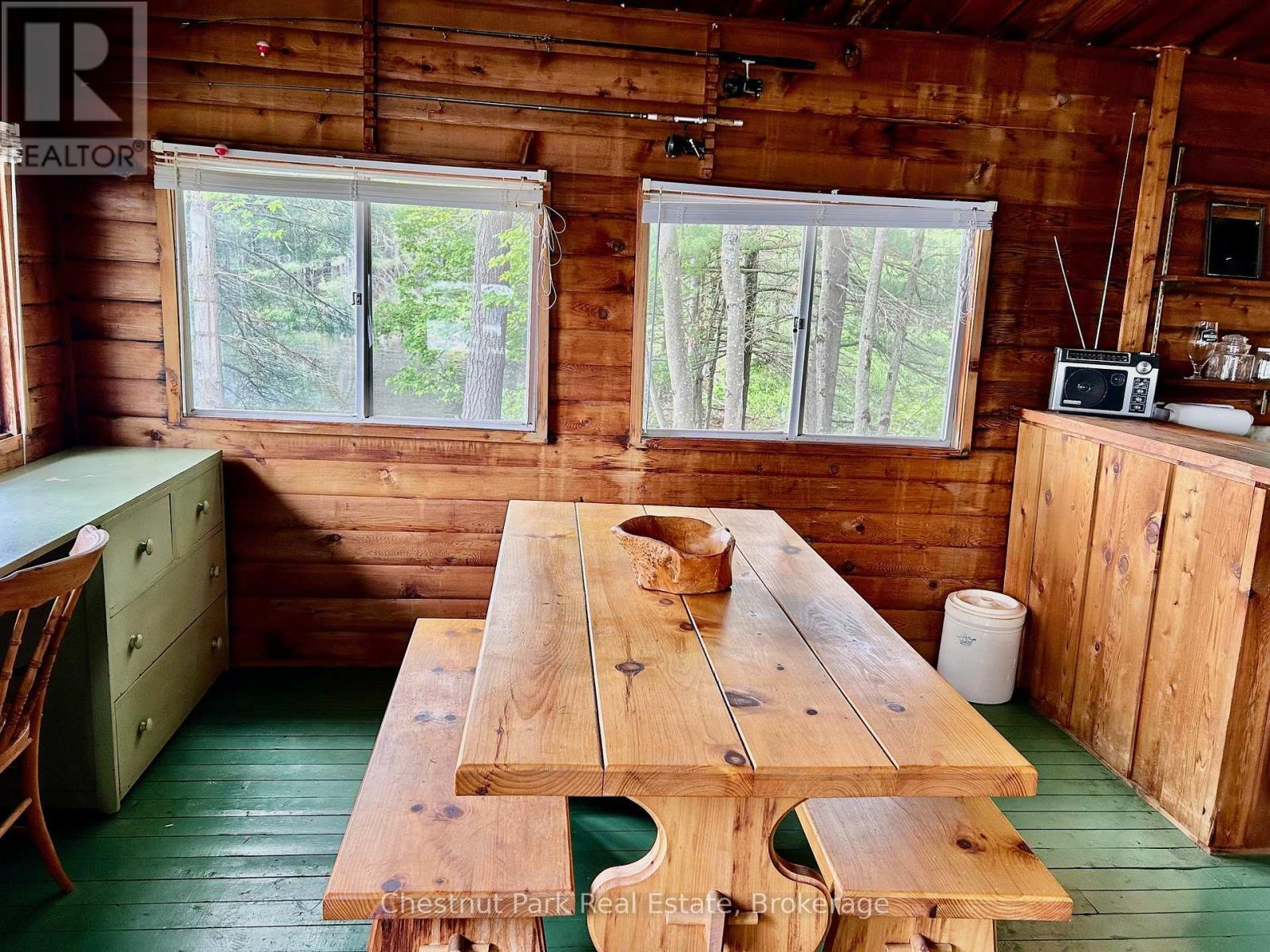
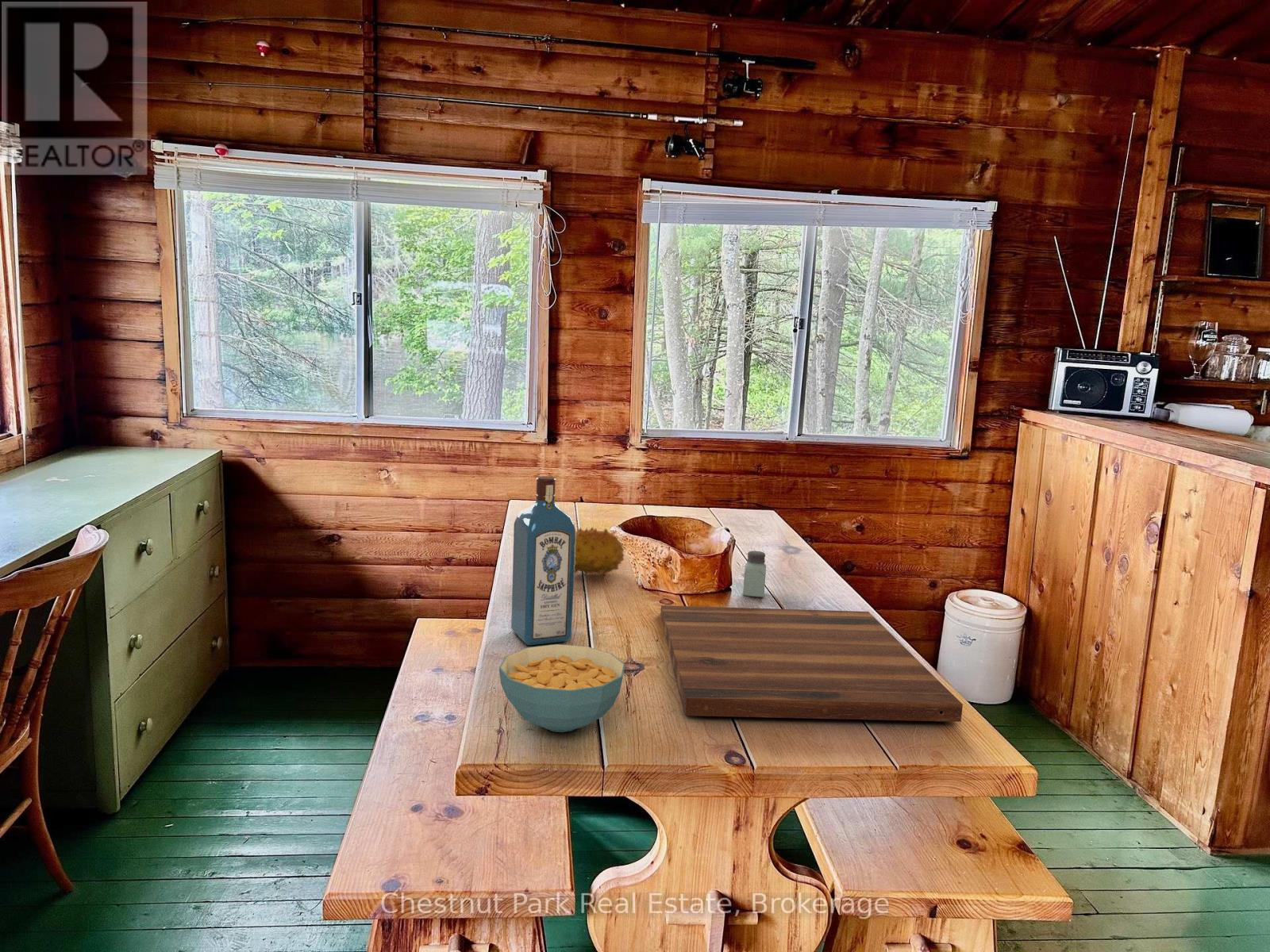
+ cutting board [660,605,964,723]
+ cereal bowl [498,643,626,733]
+ fruit [574,526,625,577]
+ saltshaker [742,550,767,598]
+ liquor [510,476,576,646]
